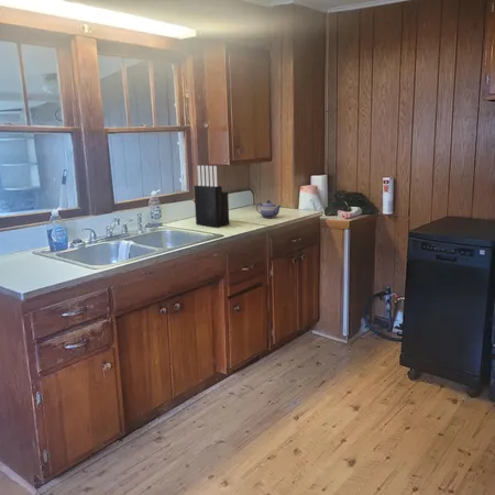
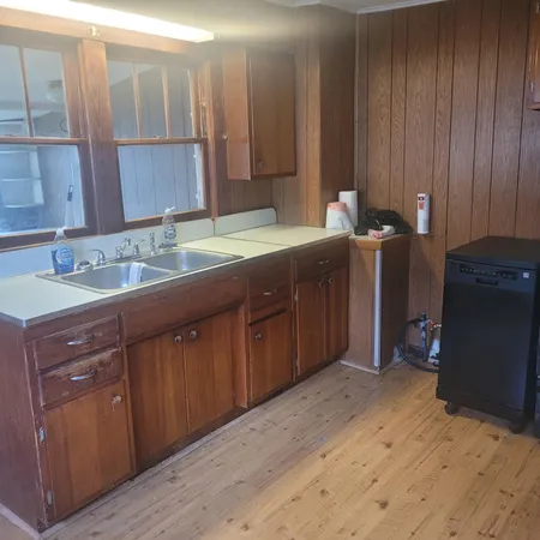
- teapot [255,199,282,219]
- knife block [194,165,230,228]
